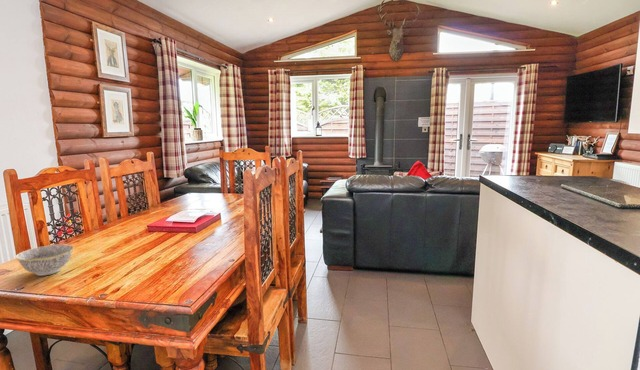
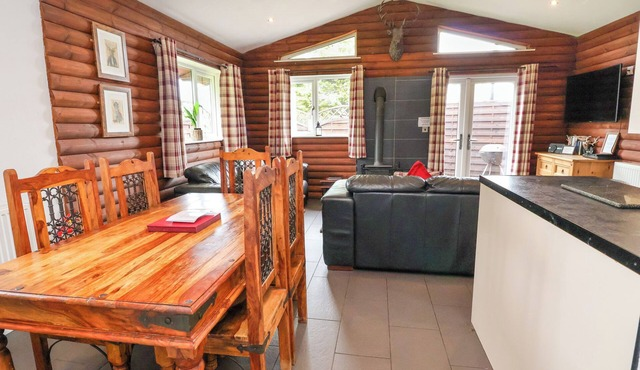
- bowl [14,243,75,277]
